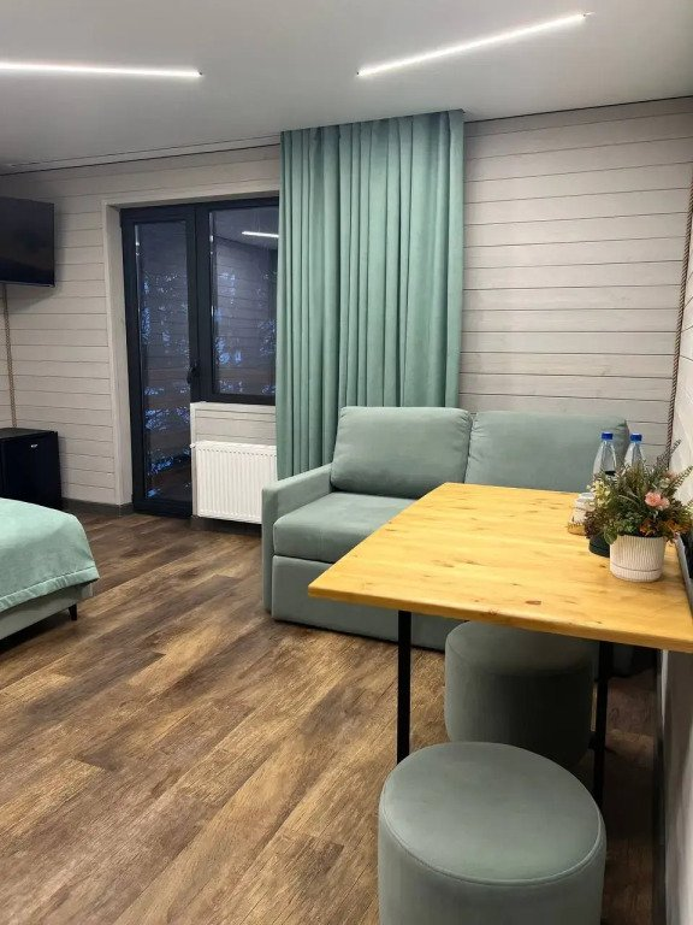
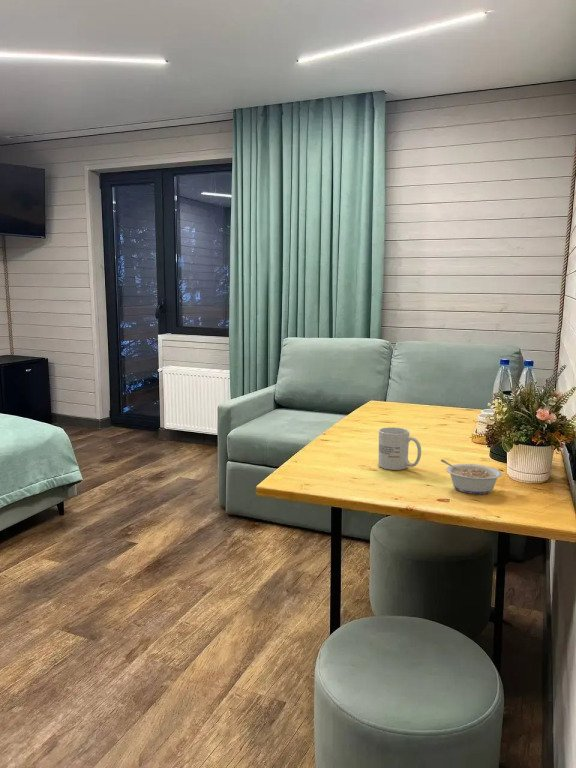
+ legume [439,458,503,495]
+ mug [377,426,422,471]
